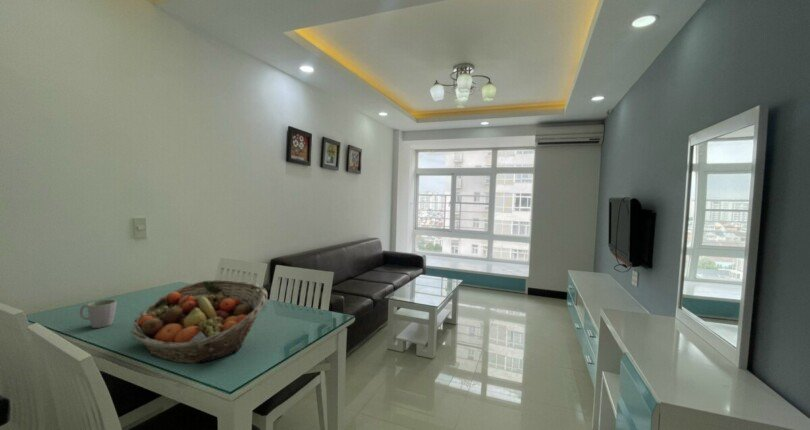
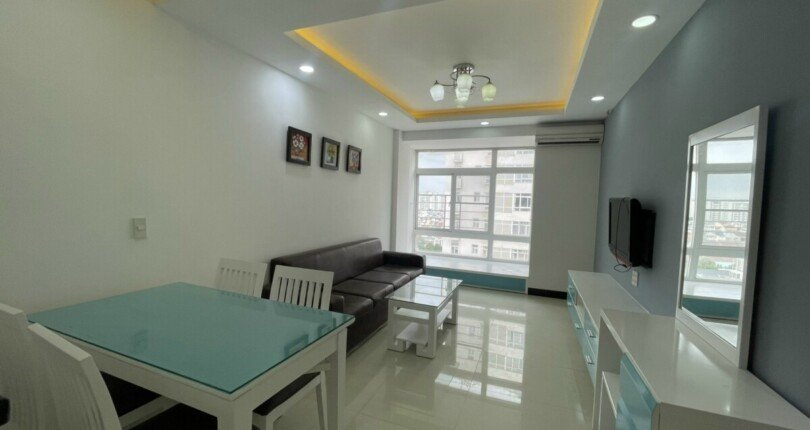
- fruit basket [130,279,269,364]
- mug [79,298,118,329]
